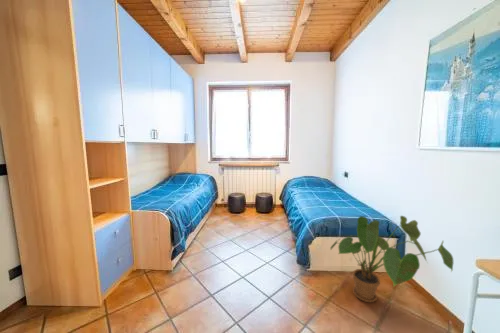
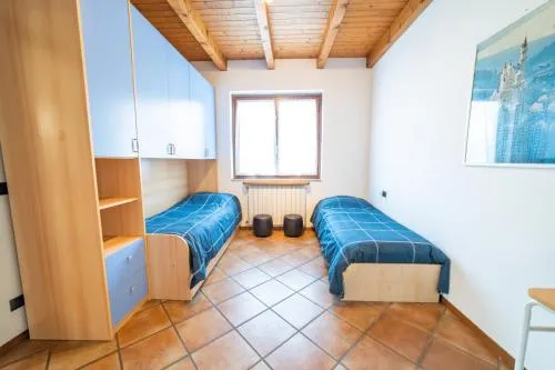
- house plant [329,215,455,303]
